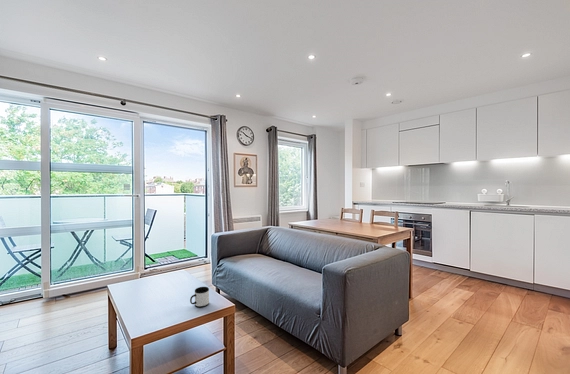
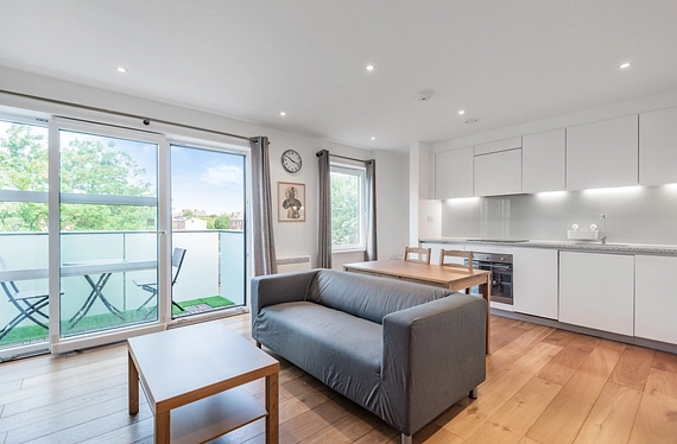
- mug [189,286,210,308]
